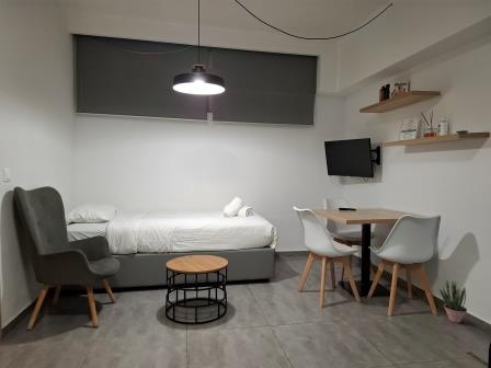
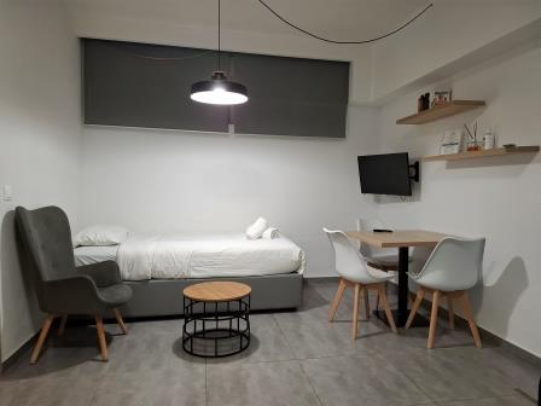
- potted plant [438,280,468,324]
